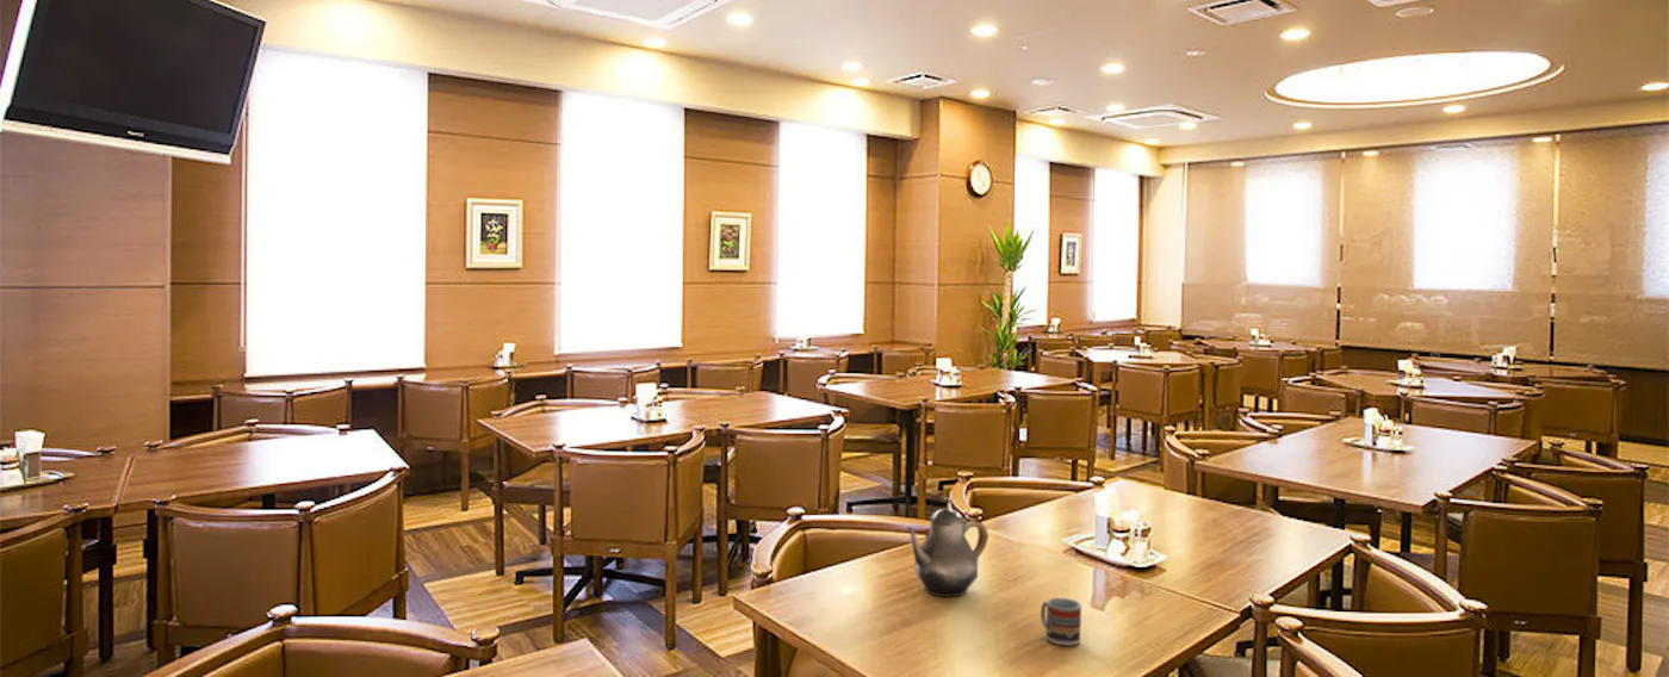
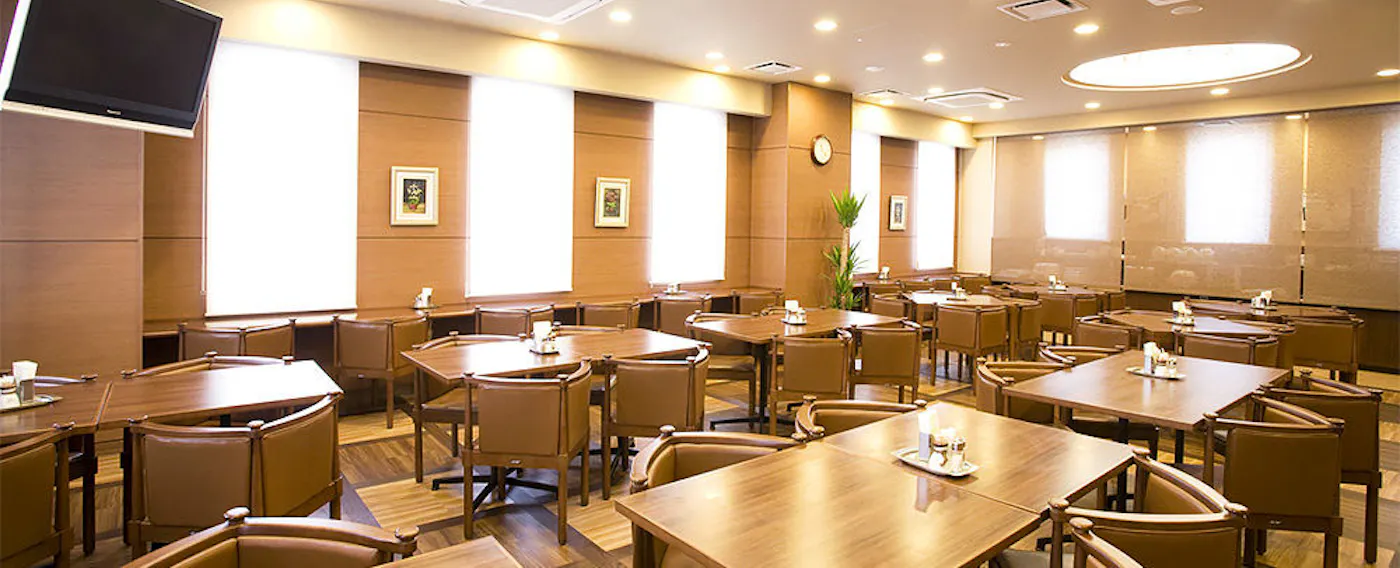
- teapot [906,496,989,598]
- cup [1040,597,1082,647]
